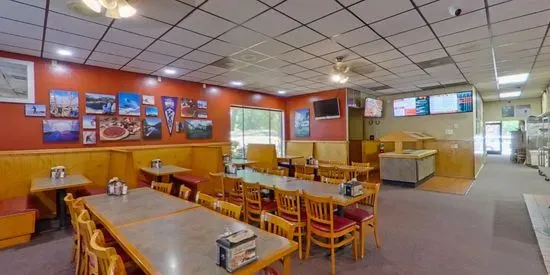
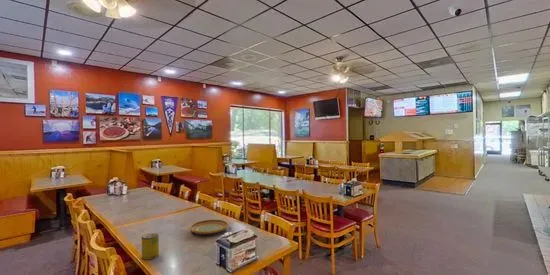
+ plate [189,218,229,236]
+ beverage can [141,232,160,261]
